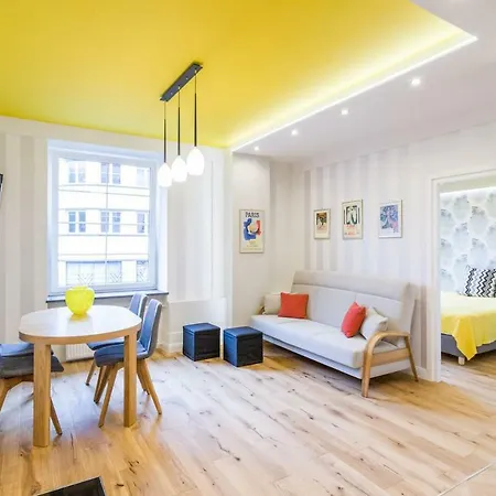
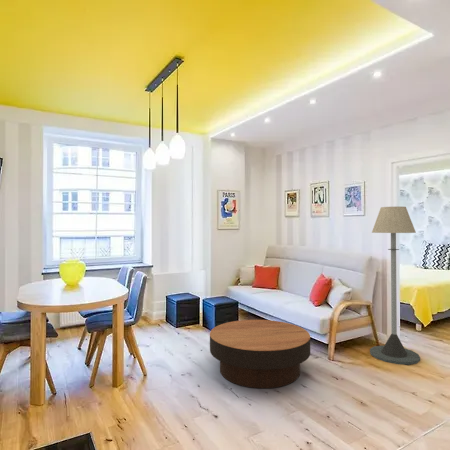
+ coffee table [209,319,311,389]
+ floor lamp [369,206,421,366]
